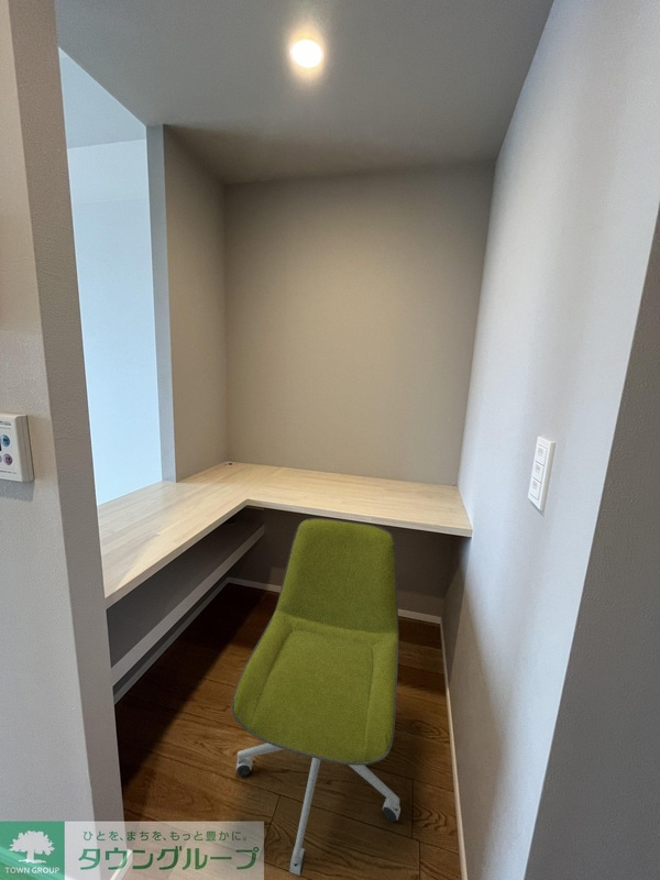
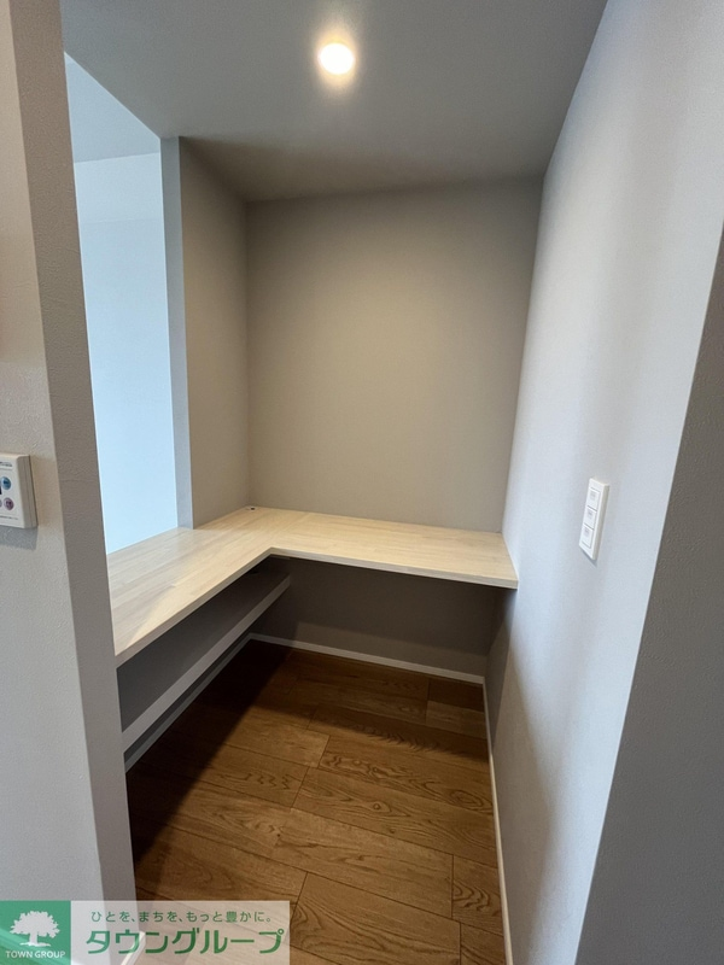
- office chair [231,517,402,877]
